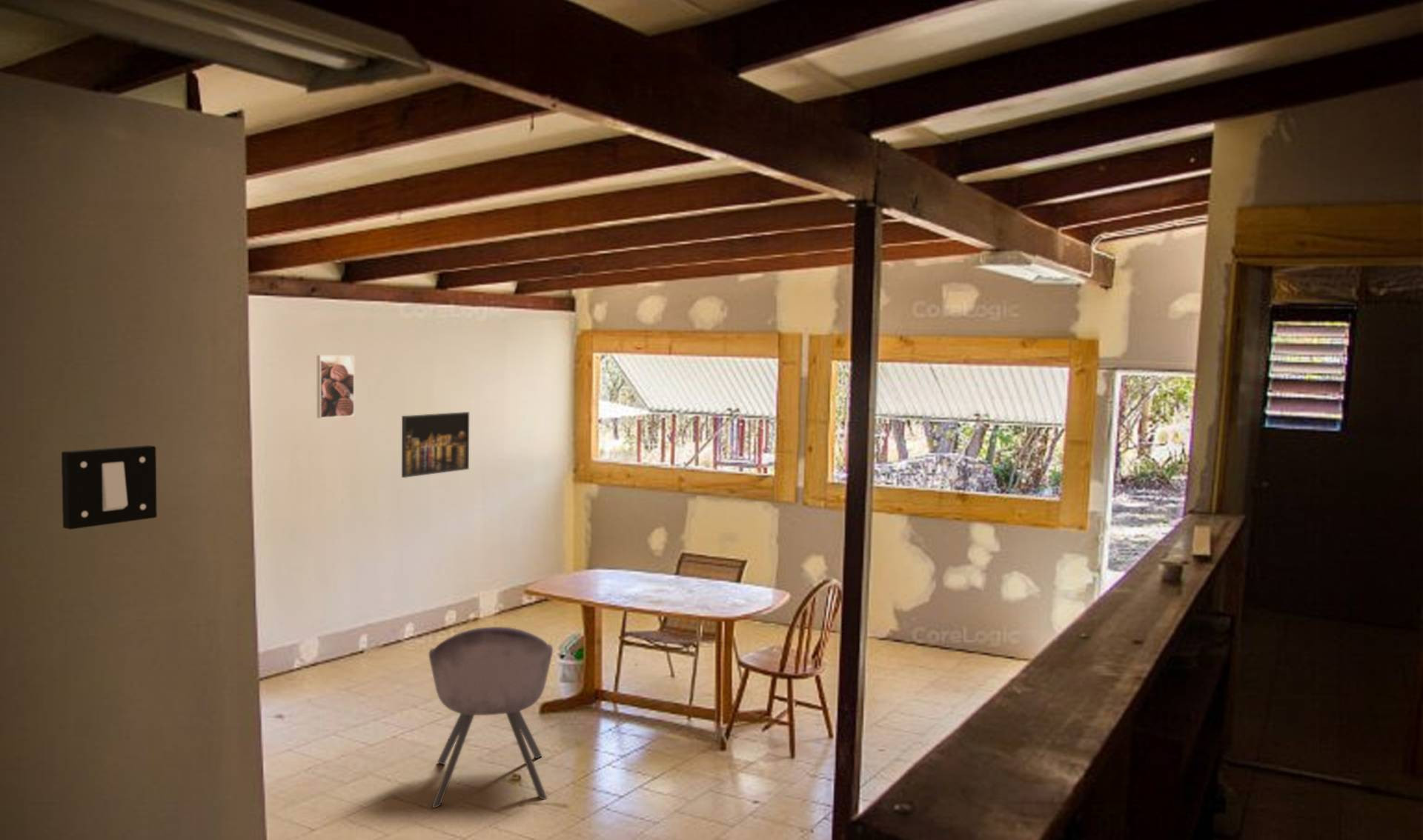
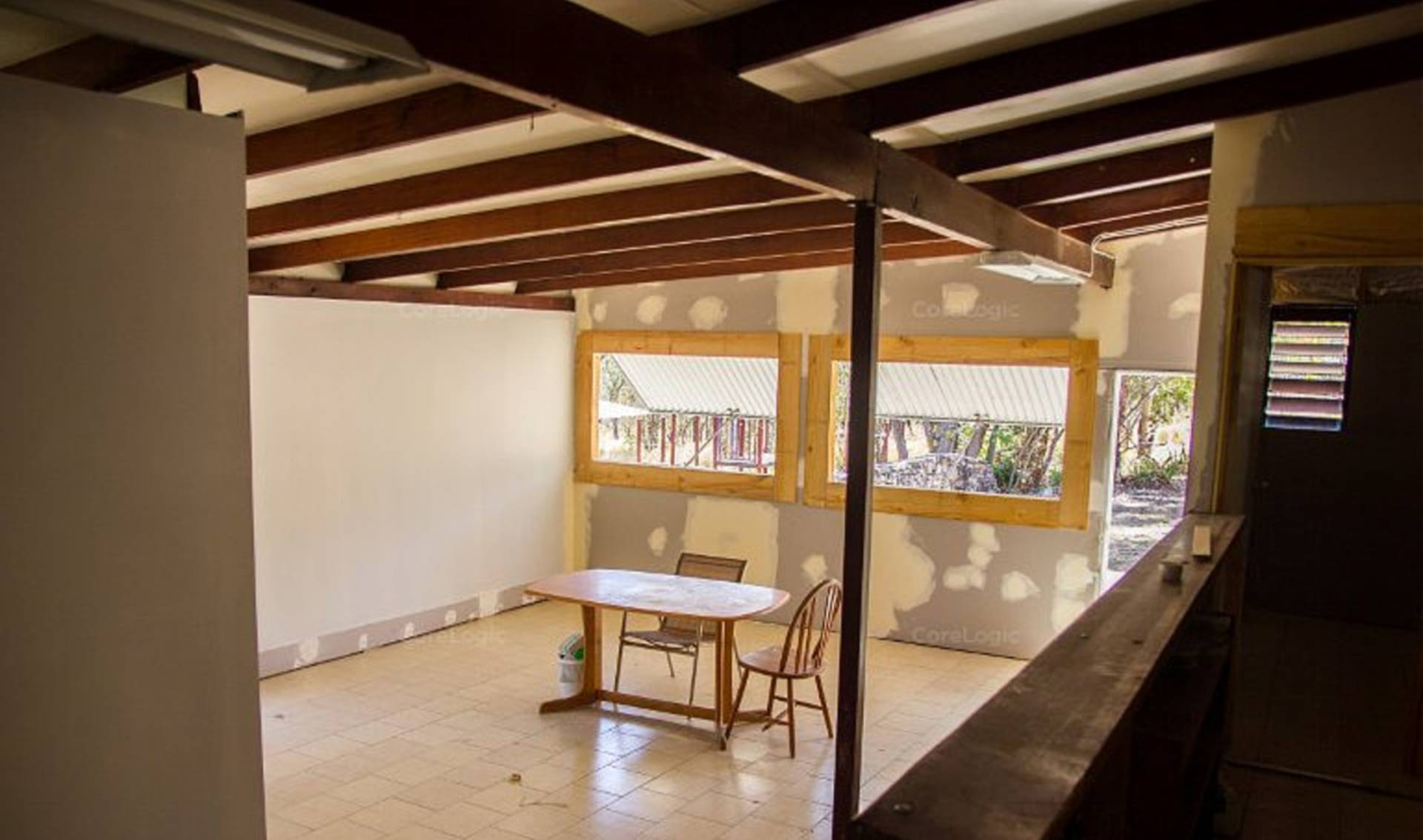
- light switch [61,444,158,530]
- chair [428,626,554,809]
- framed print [401,411,470,479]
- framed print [316,355,355,419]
